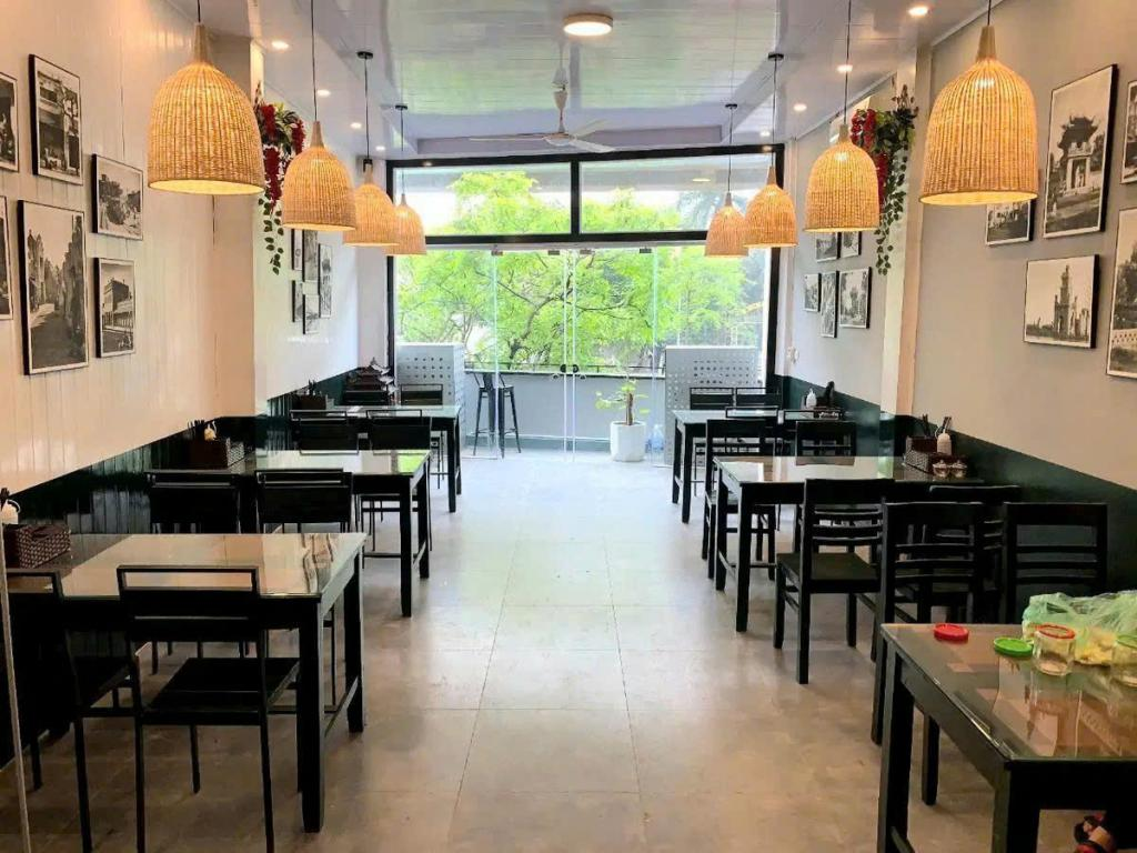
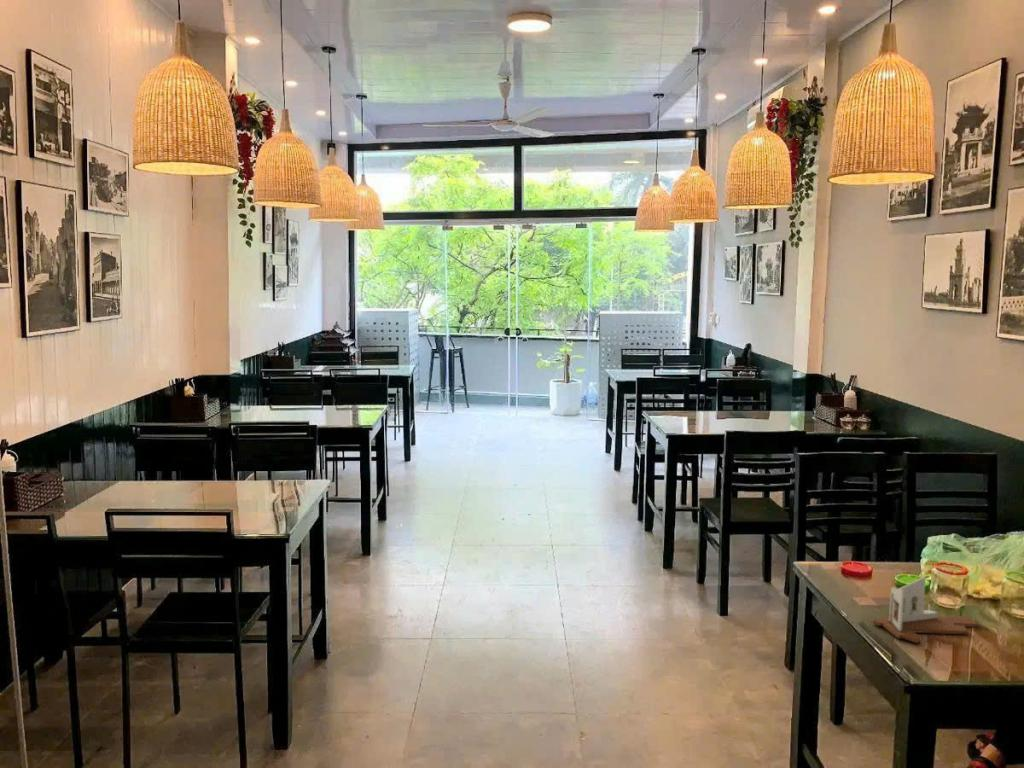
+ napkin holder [872,576,979,644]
